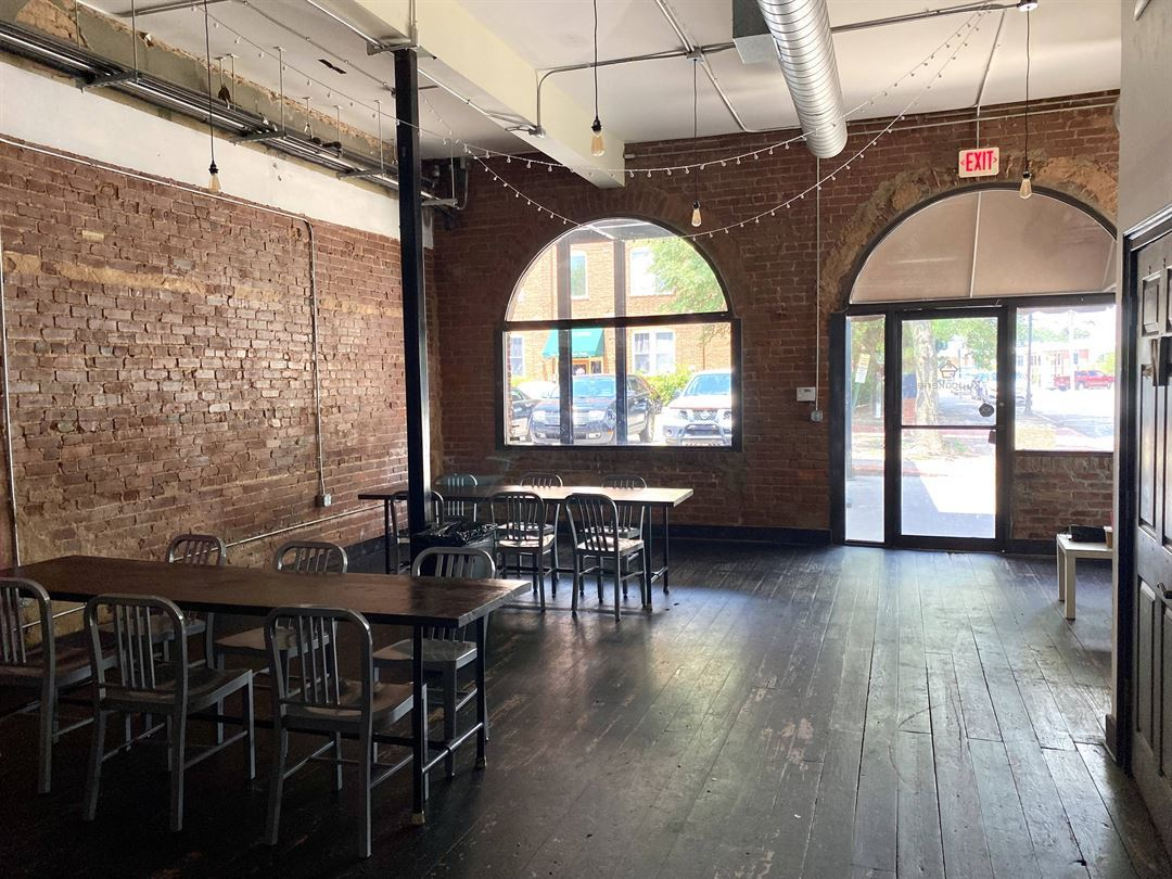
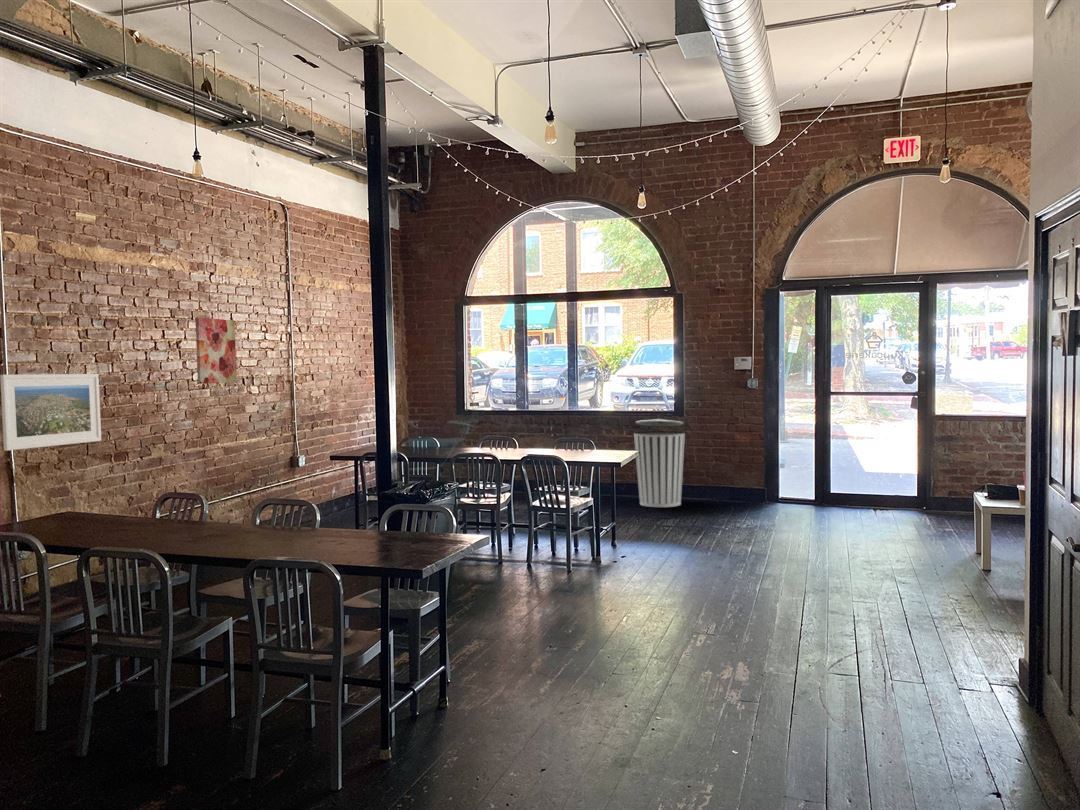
+ trash can [633,414,686,508]
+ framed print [0,373,102,452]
+ wall art [194,316,238,385]
